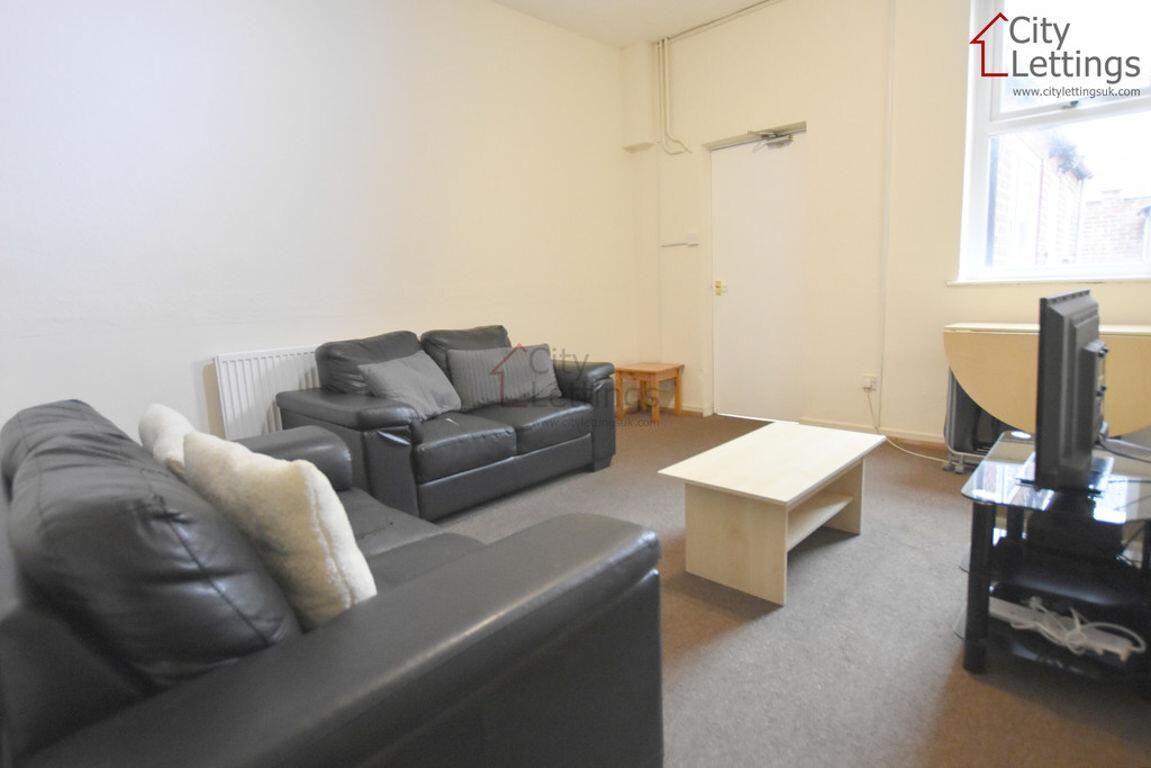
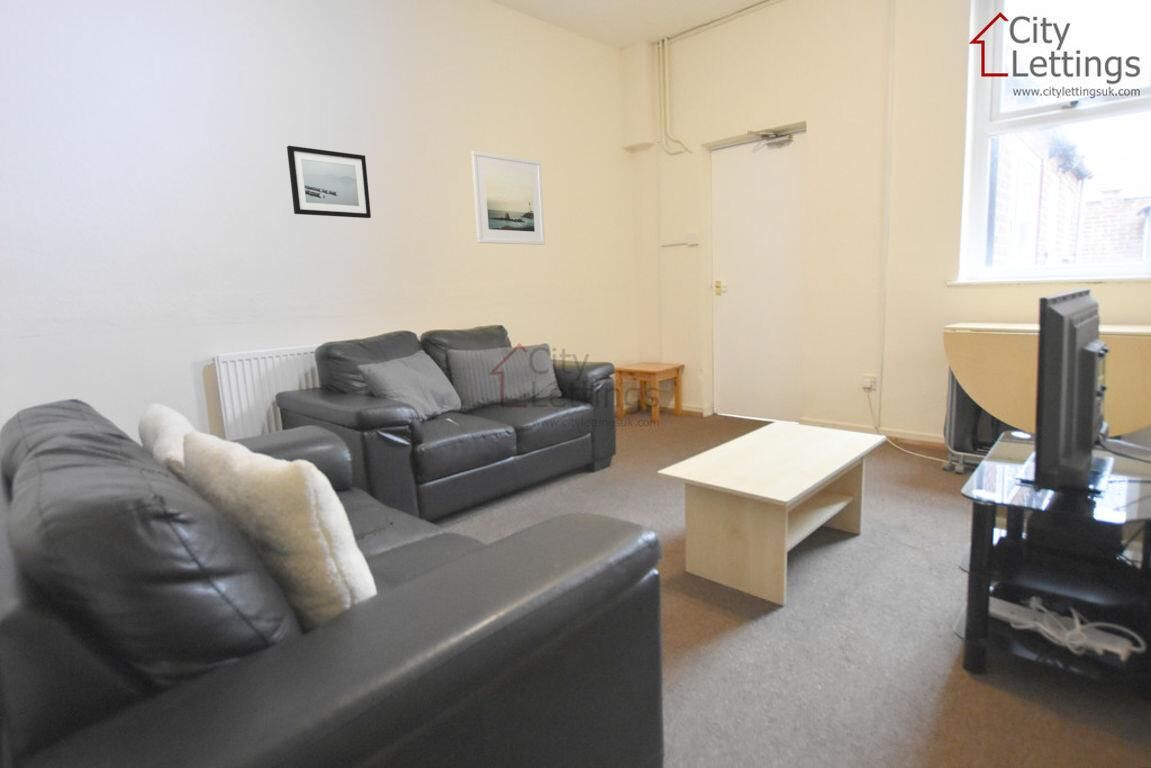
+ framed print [470,150,546,246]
+ wall art [286,145,372,219]
